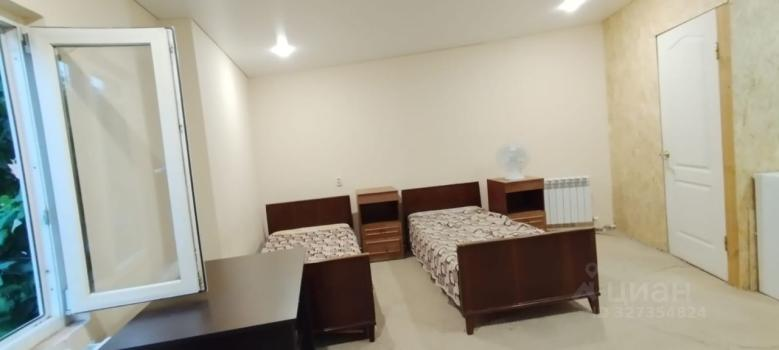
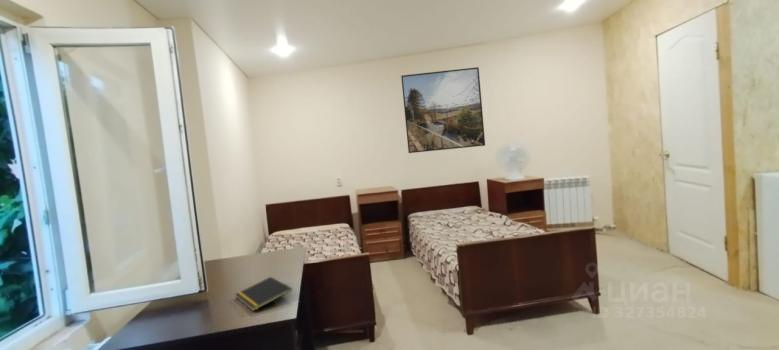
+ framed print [400,66,486,154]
+ notepad [234,276,293,312]
